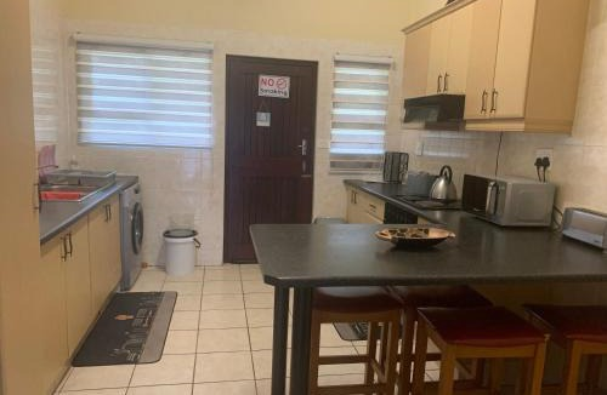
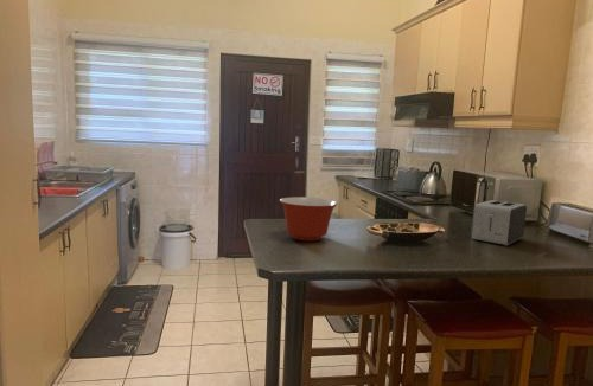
+ toaster [470,199,528,246]
+ mixing bowl [279,195,339,242]
